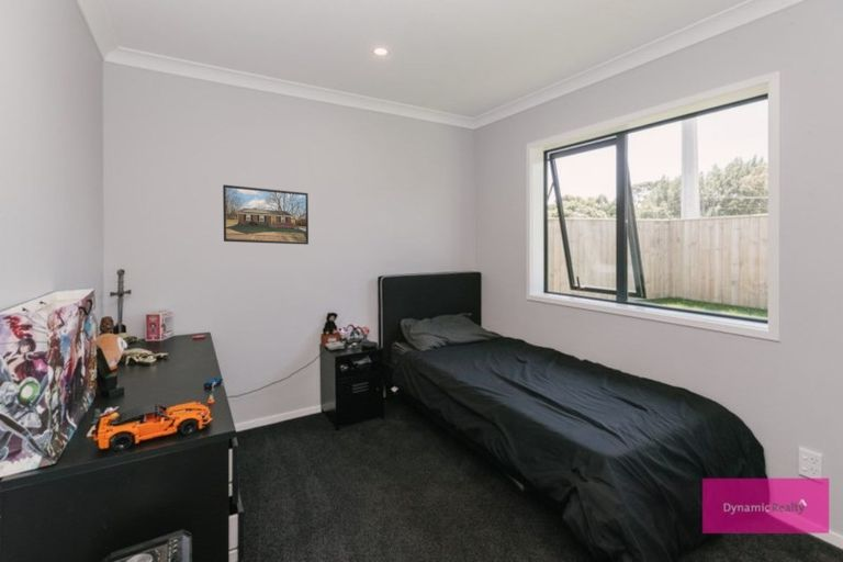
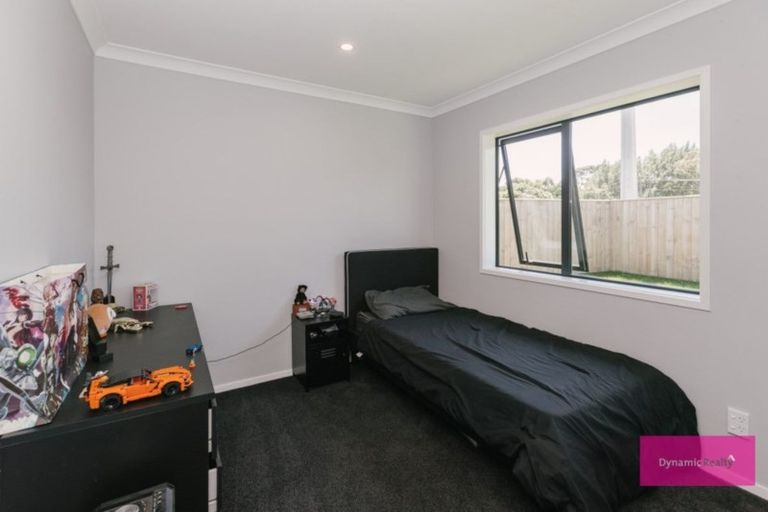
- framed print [222,183,310,246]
